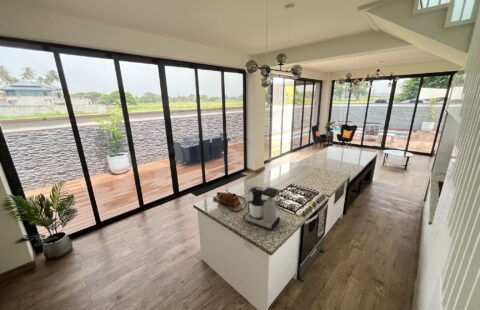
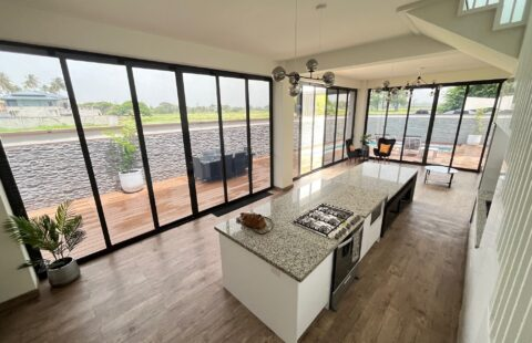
- coffee maker [242,186,281,230]
